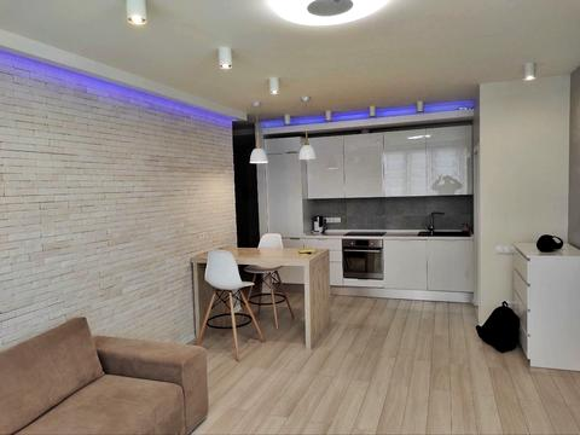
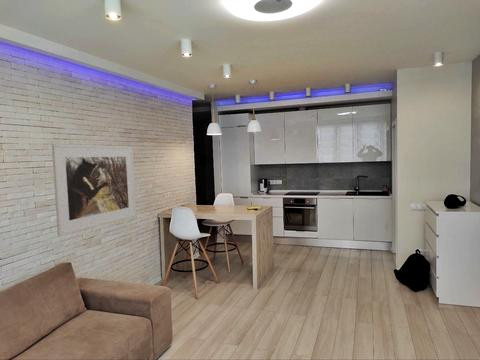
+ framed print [51,143,137,237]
